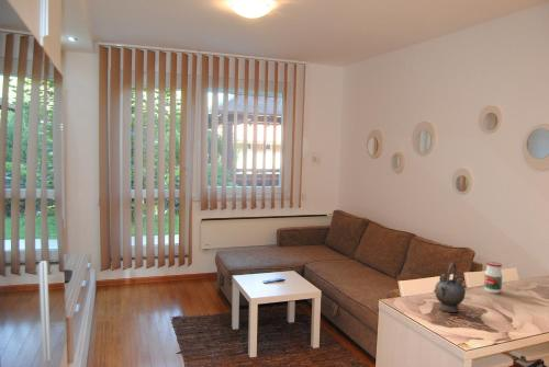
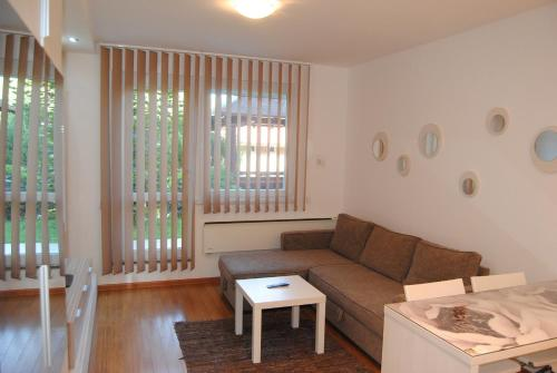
- jar [483,261,504,295]
- teapot [433,261,467,313]
